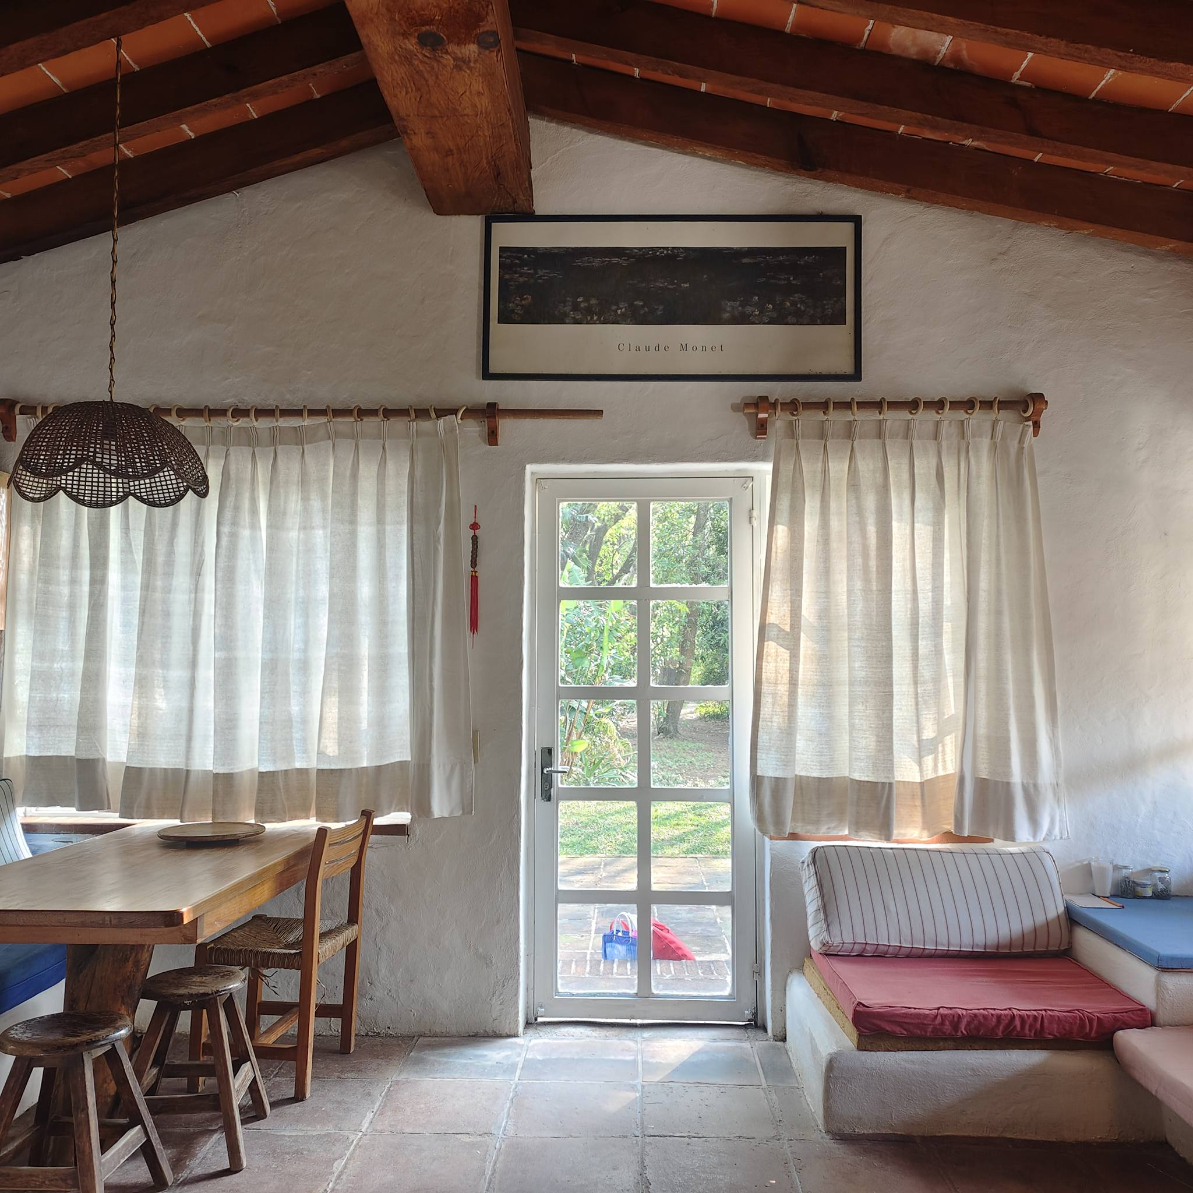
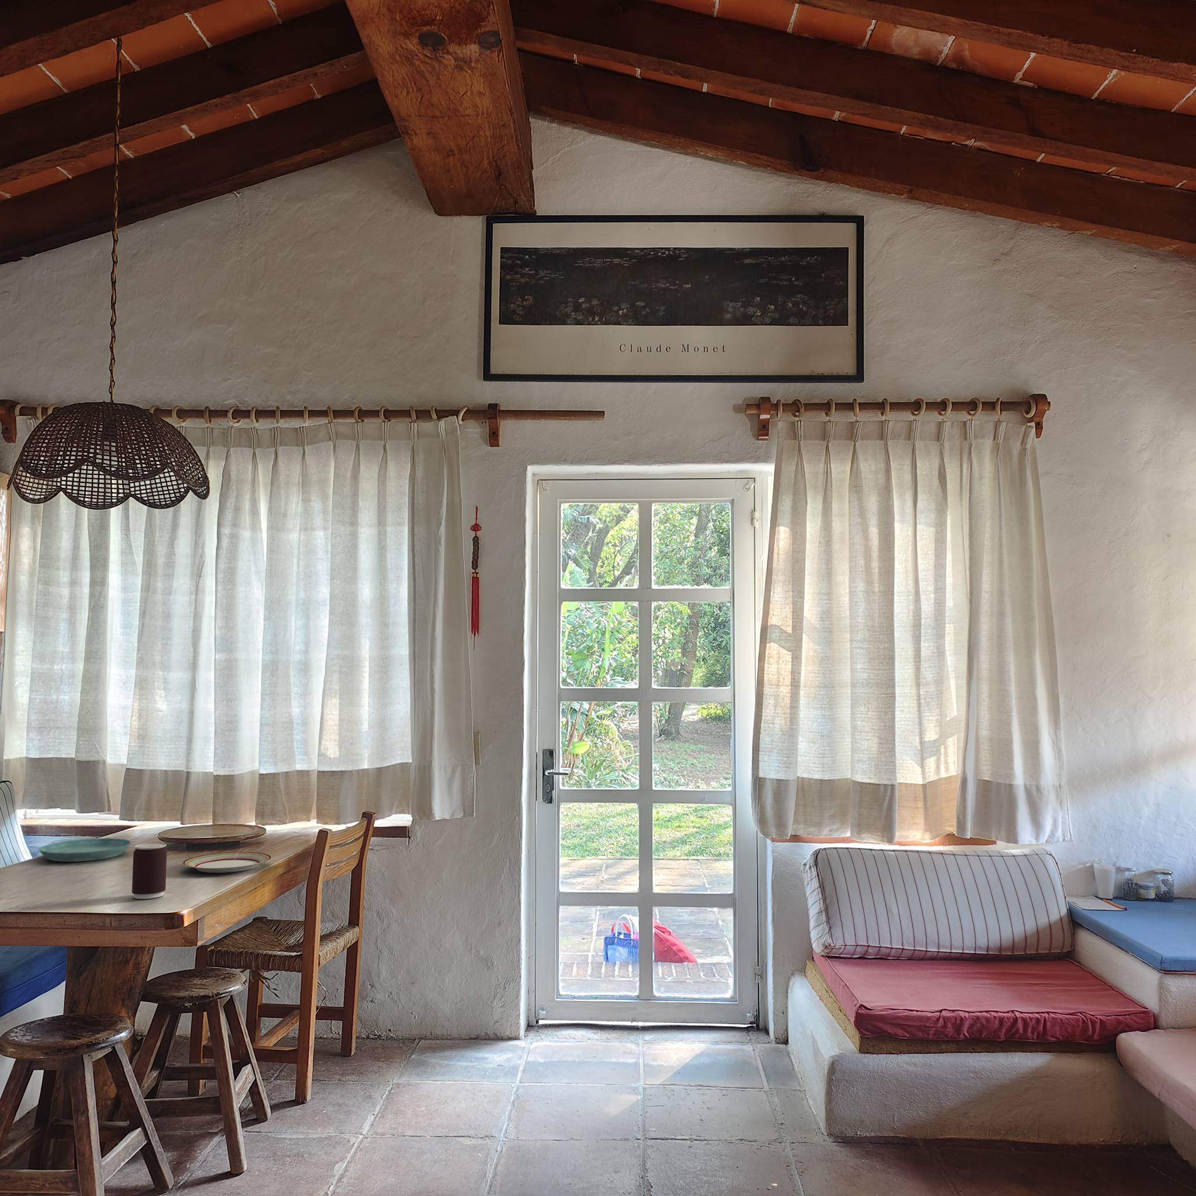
+ saucer [38,838,133,863]
+ beverage can [131,842,168,899]
+ plate [182,851,272,874]
